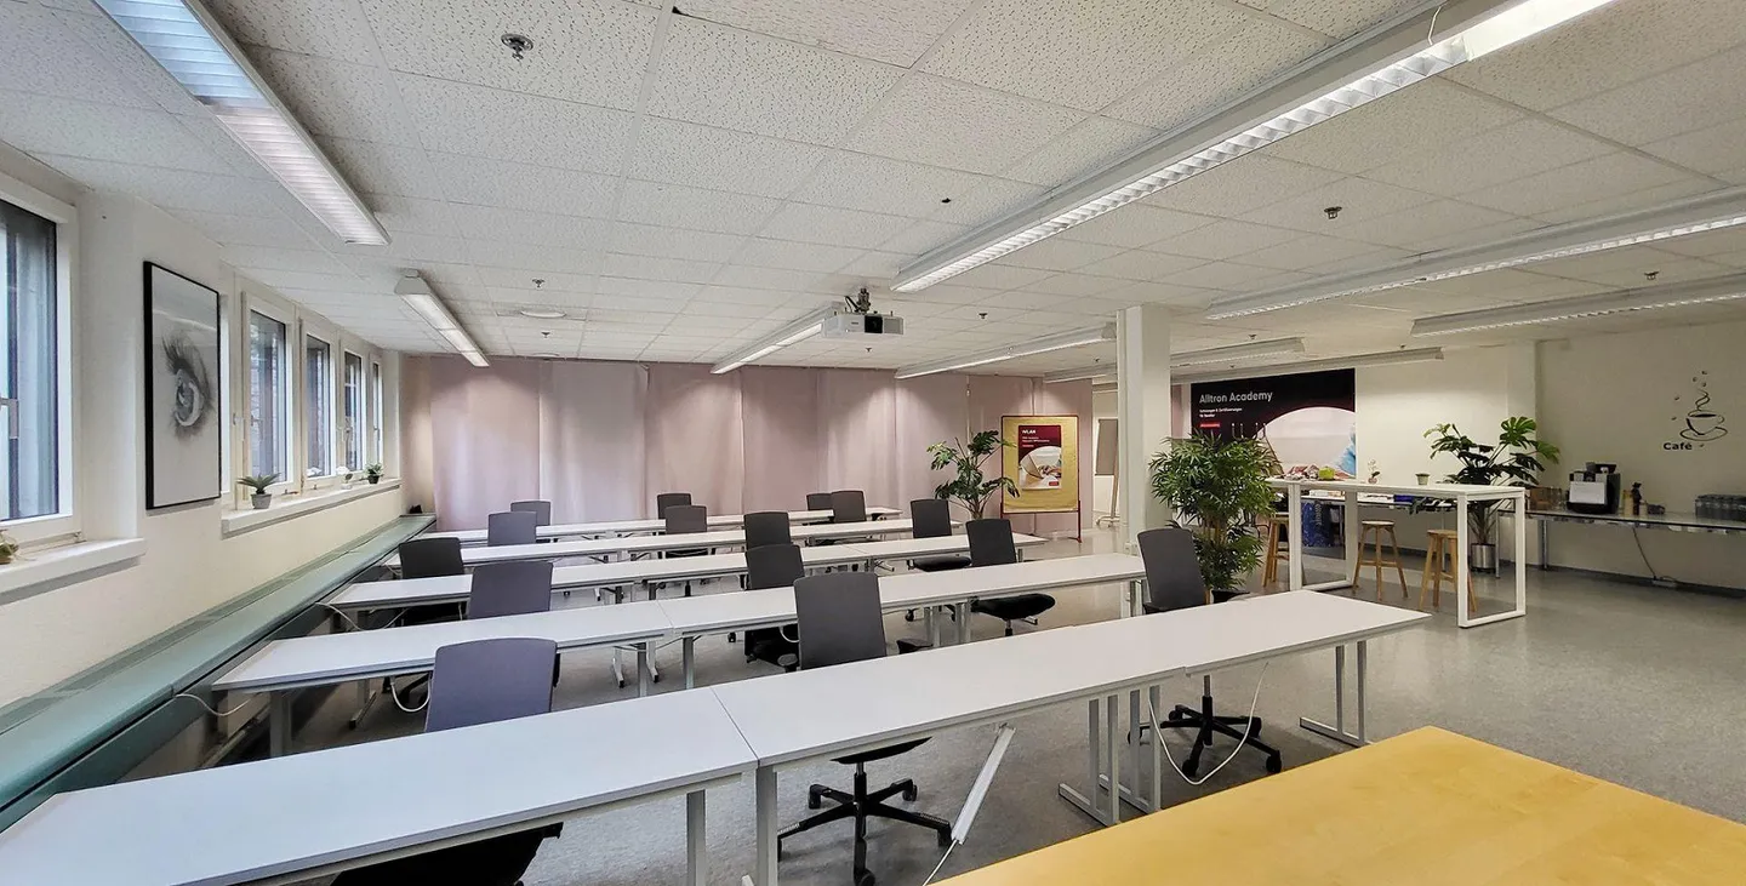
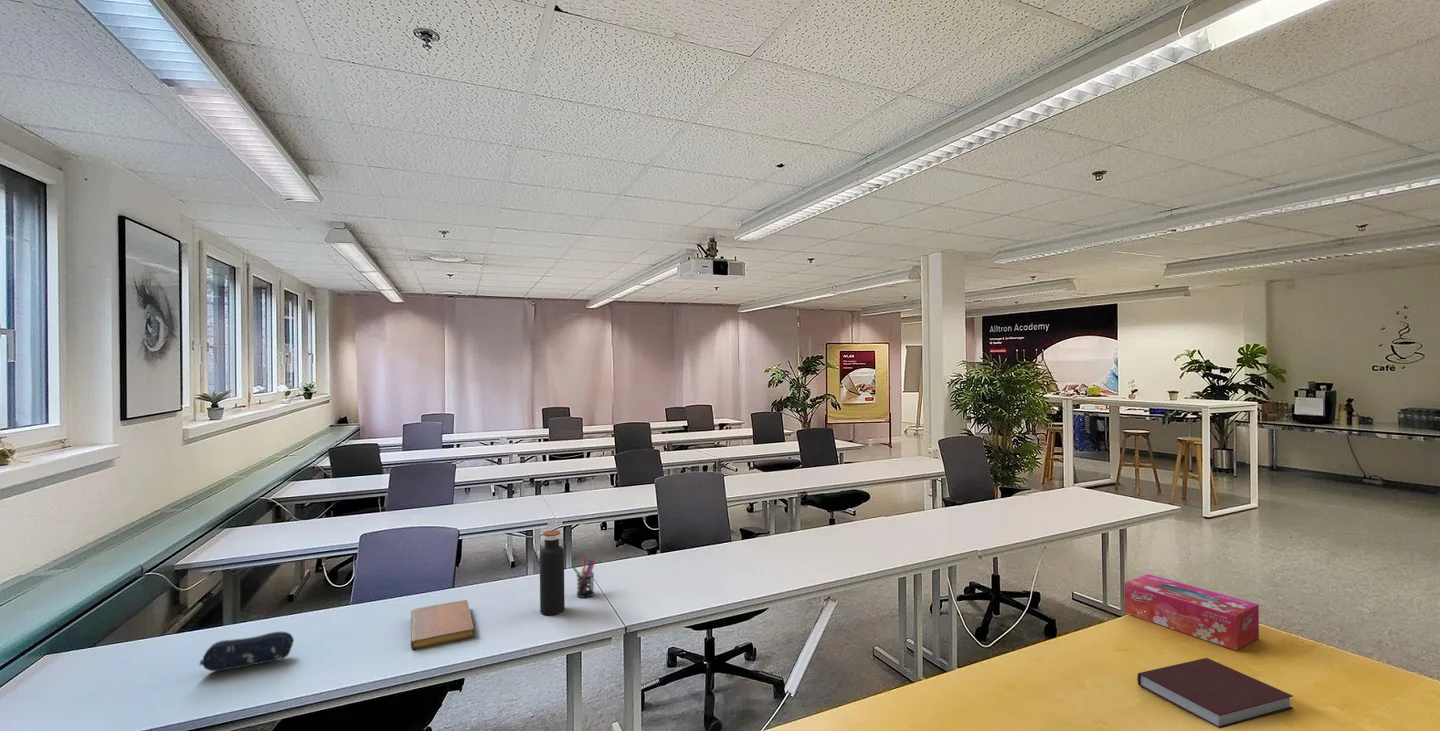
+ pencil case [198,631,295,672]
+ notebook [410,599,475,650]
+ water bottle [539,529,566,616]
+ pen holder [571,556,596,599]
+ notebook [1136,657,1294,729]
+ tissue box [1123,573,1260,652]
